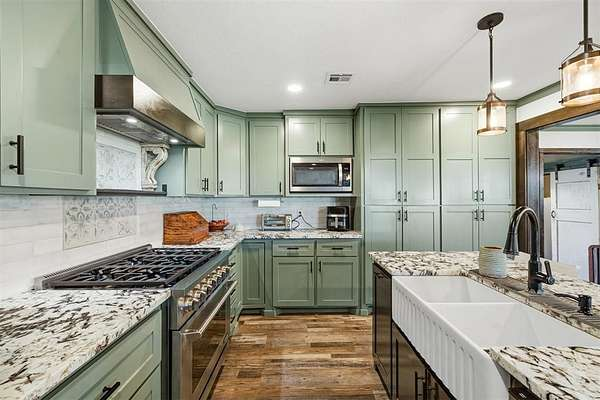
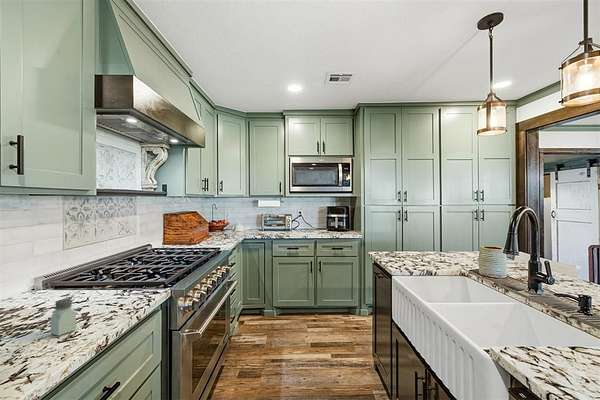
+ saltshaker [50,298,77,336]
